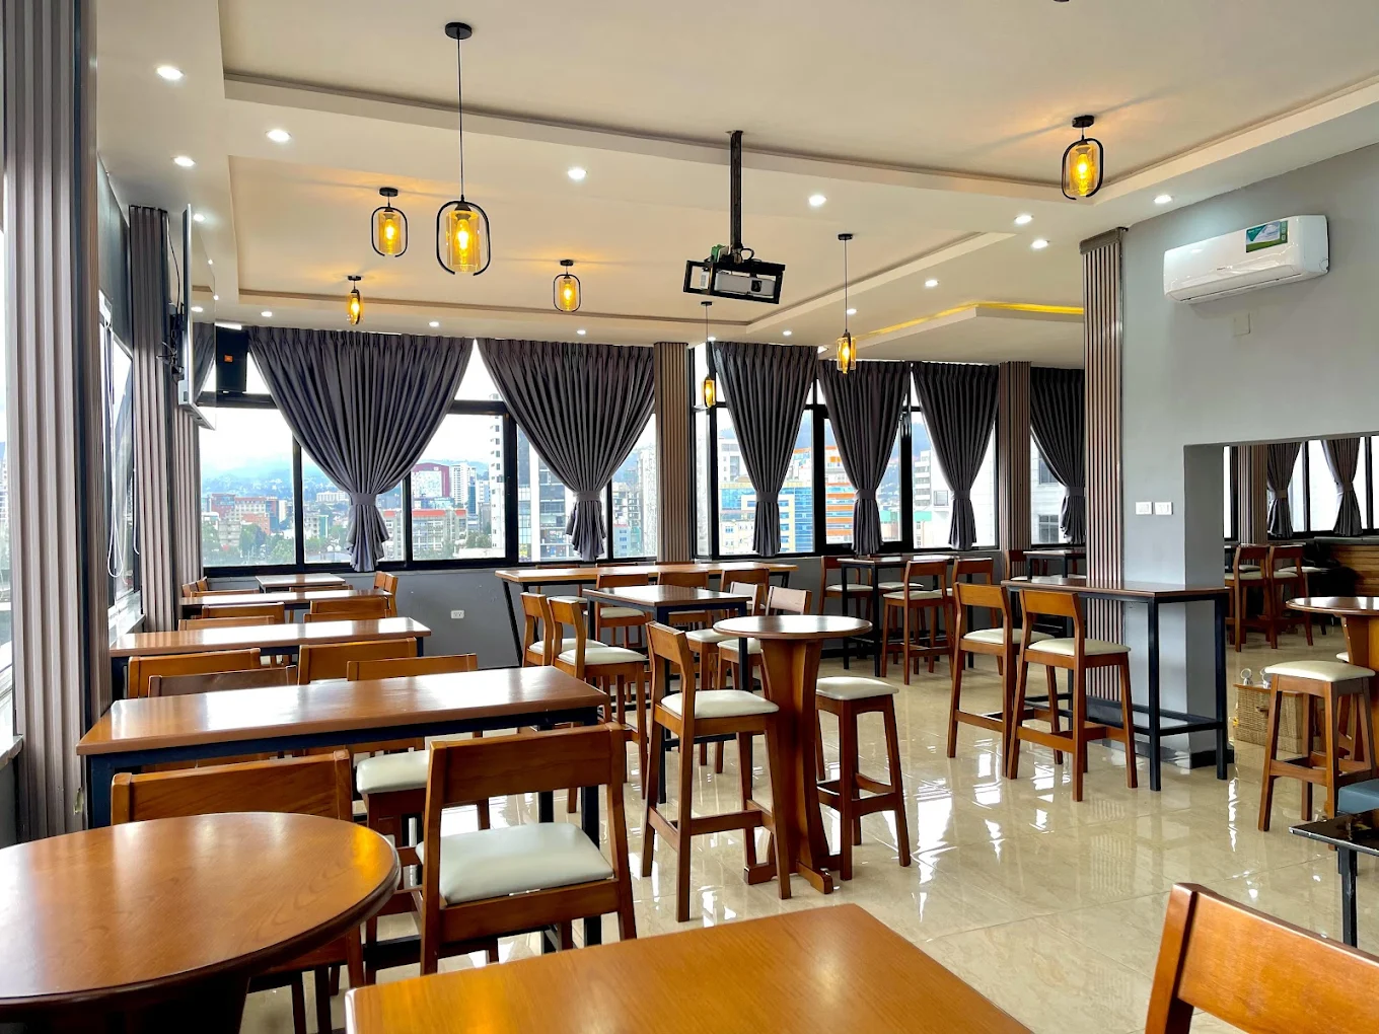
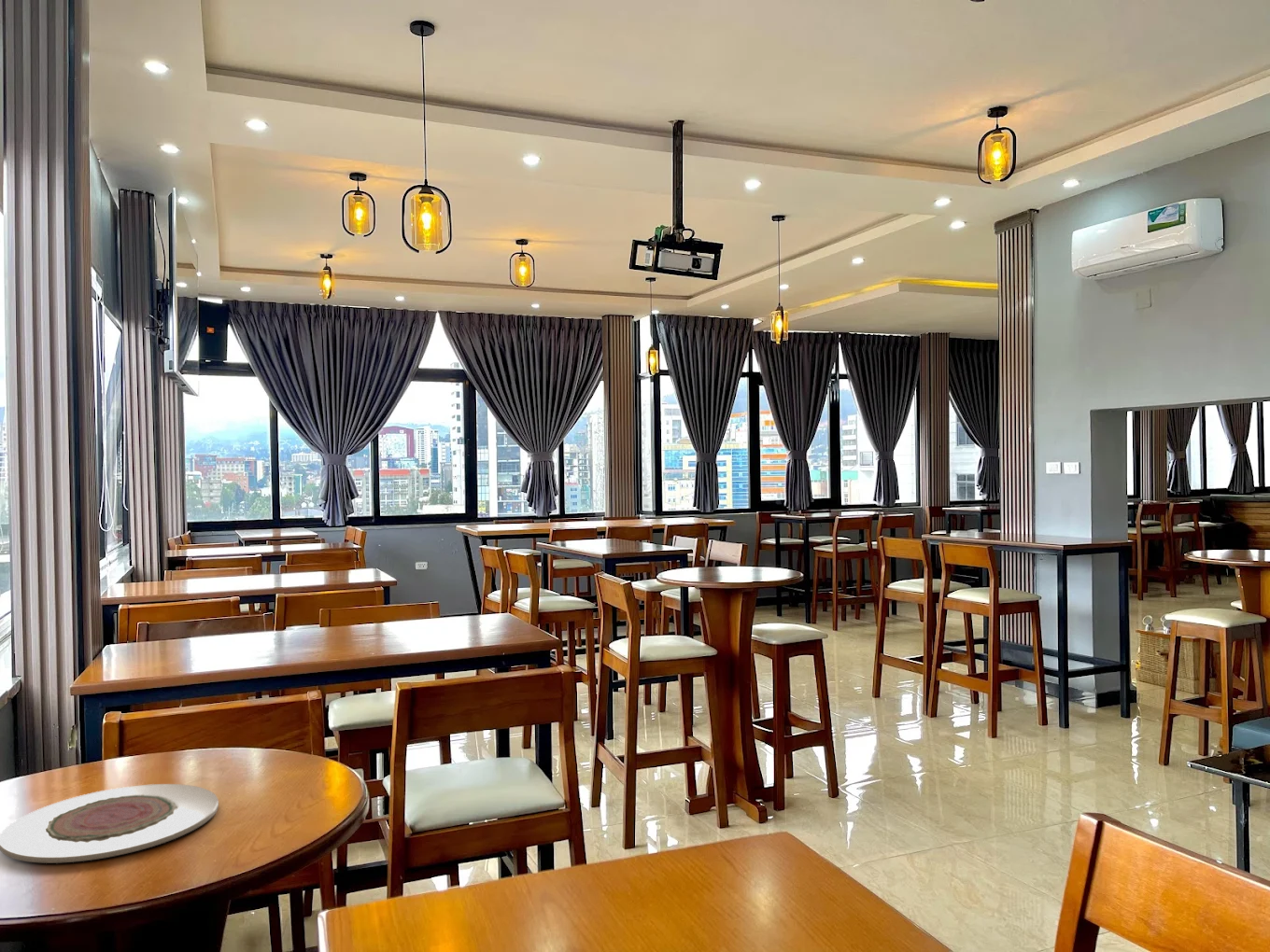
+ plate [0,783,219,864]
